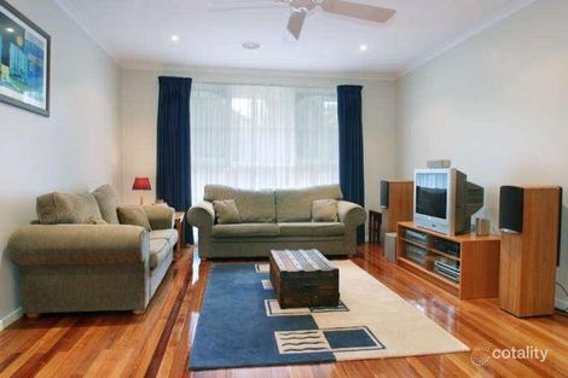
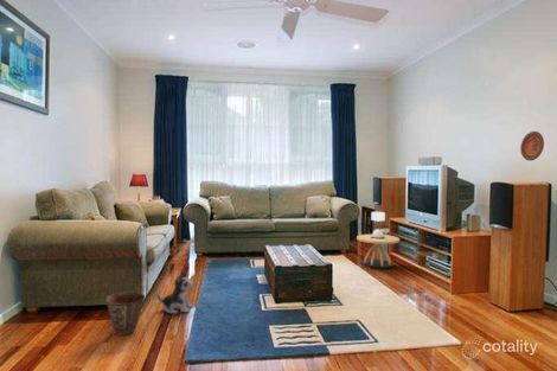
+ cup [105,292,147,337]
+ decorative plate [519,130,545,162]
+ side table [356,211,401,270]
+ plush toy [156,269,196,315]
